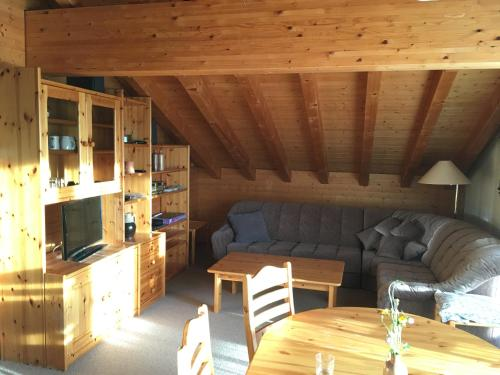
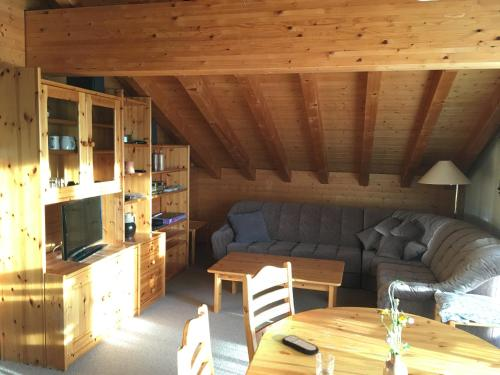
+ remote control [281,334,320,356]
